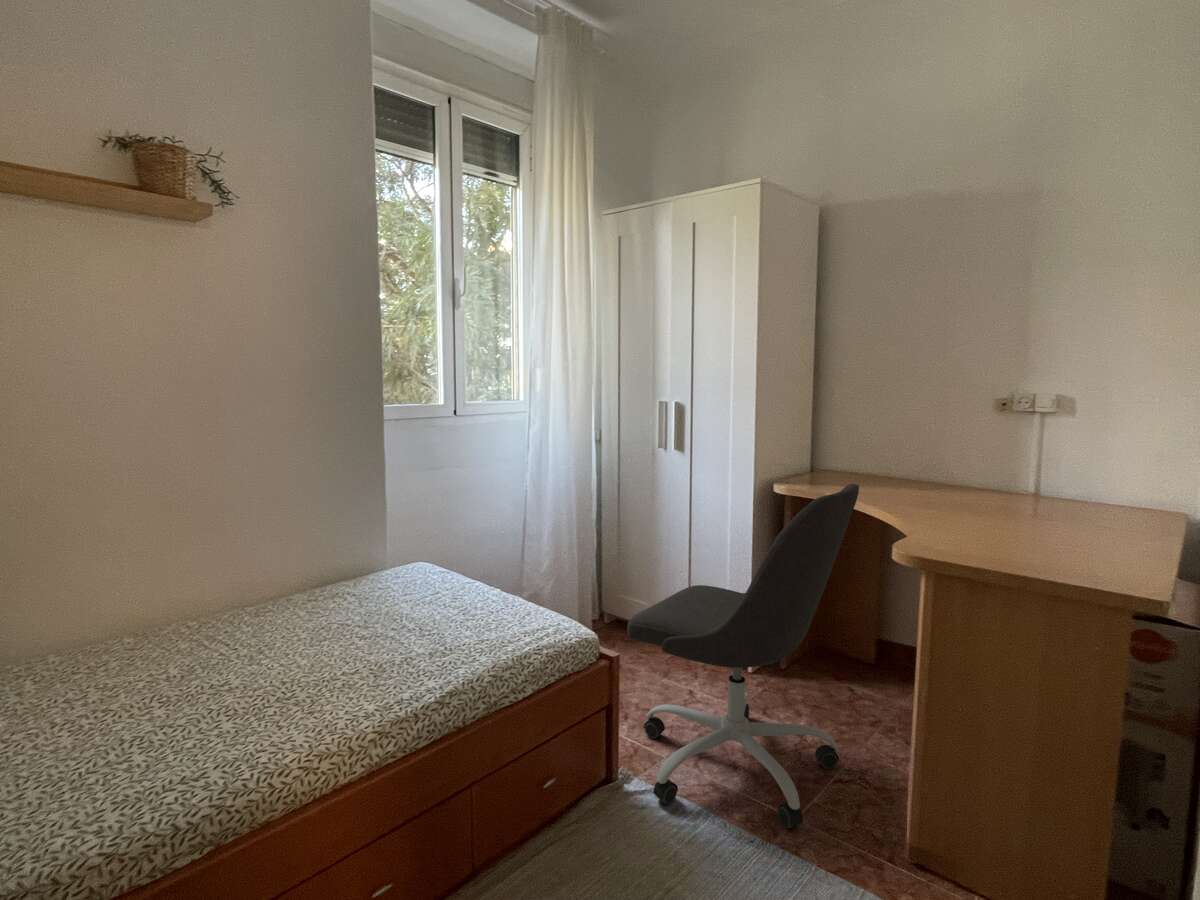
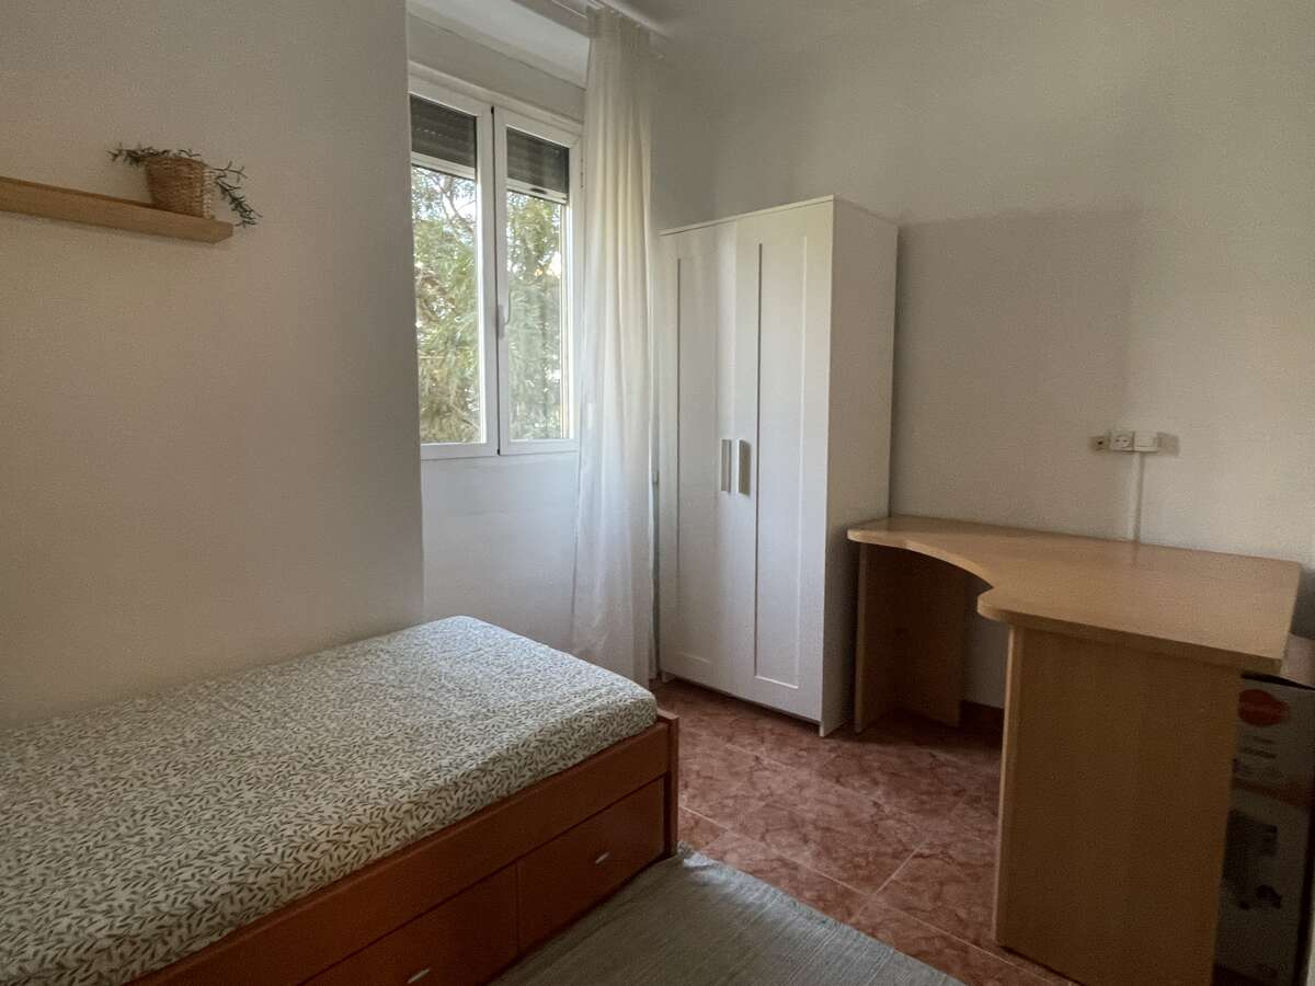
- office chair [626,483,860,829]
